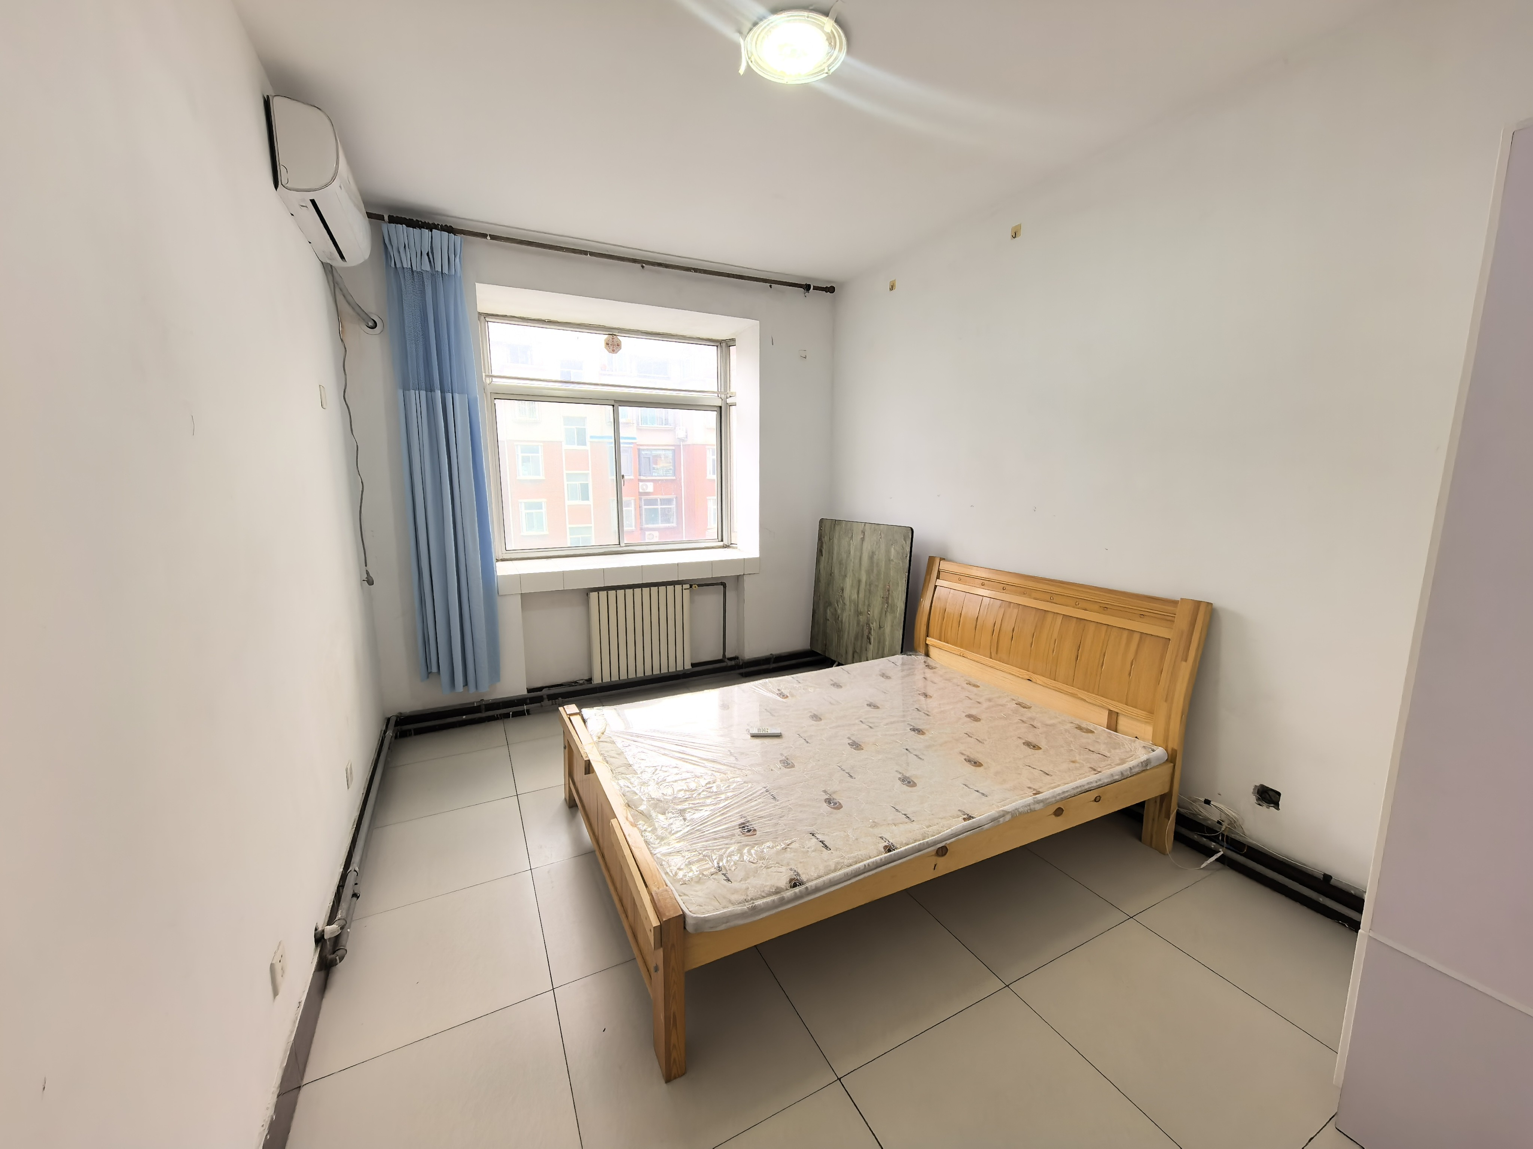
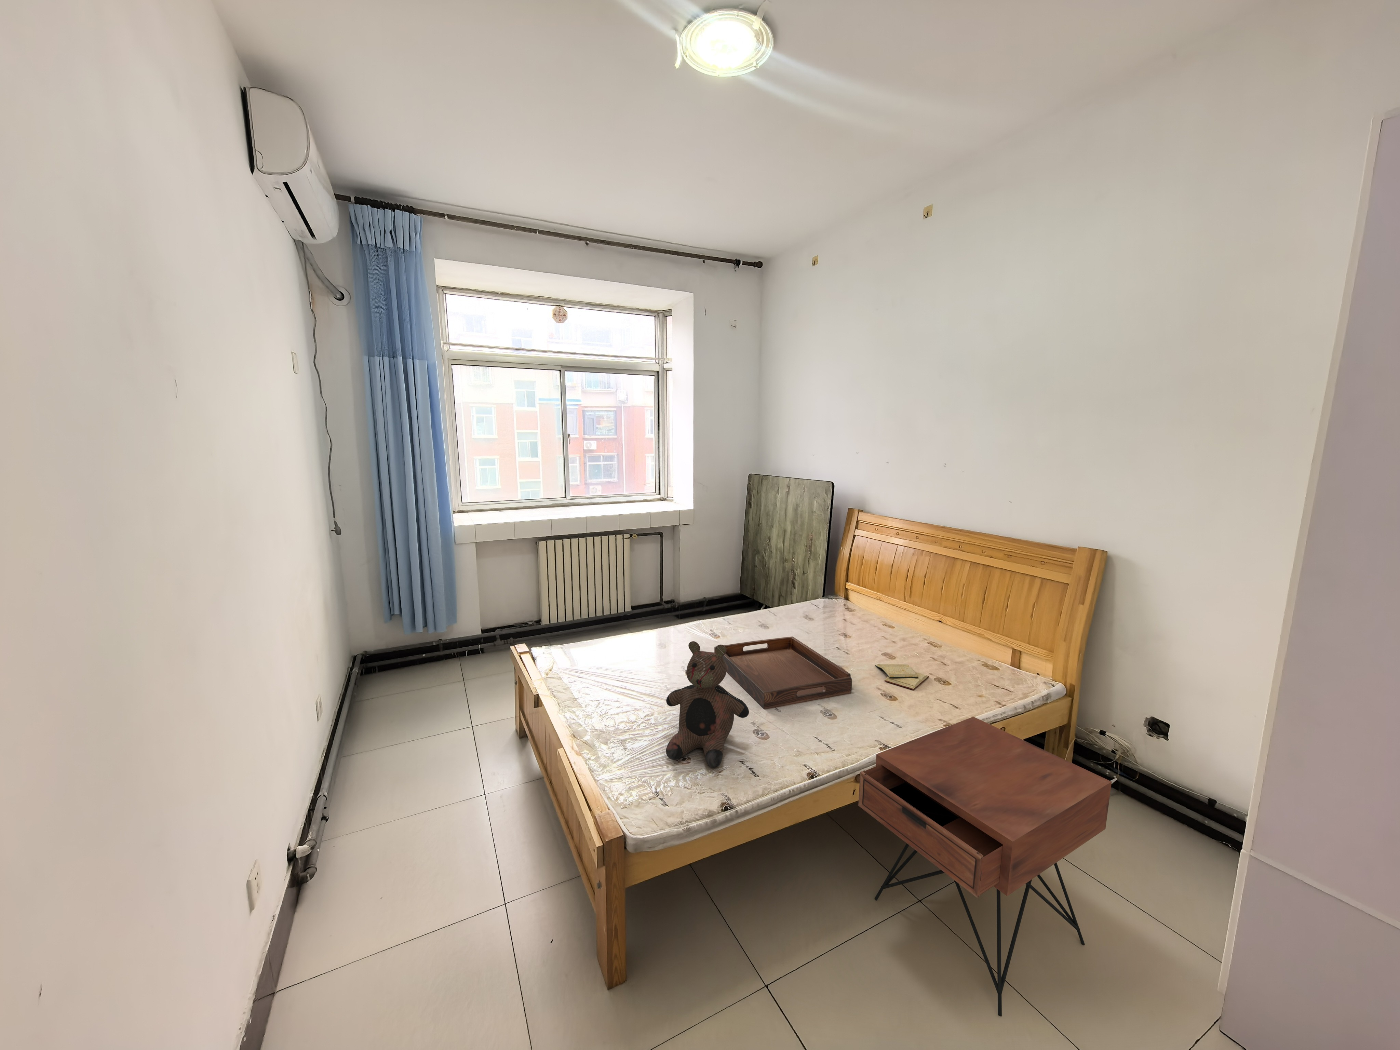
+ nightstand [858,717,1112,1017]
+ diary [874,664,929,690]
+ serving tray [714,636,852,709]
+ teddy bear [666,641,750,768]
